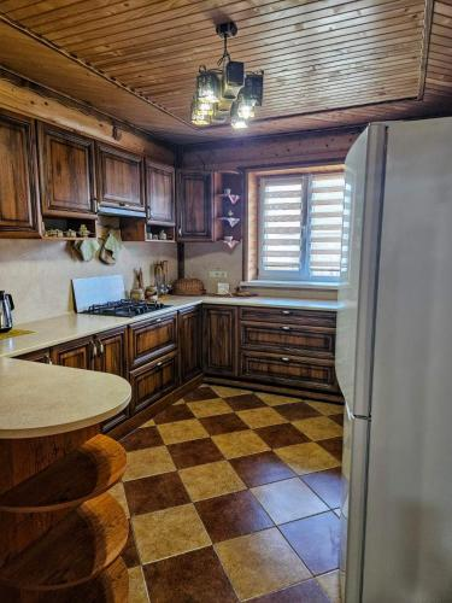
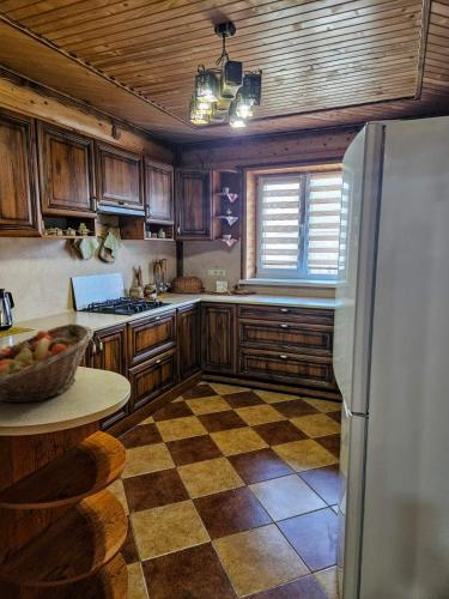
+ fruit basket [0,322,96,404]
